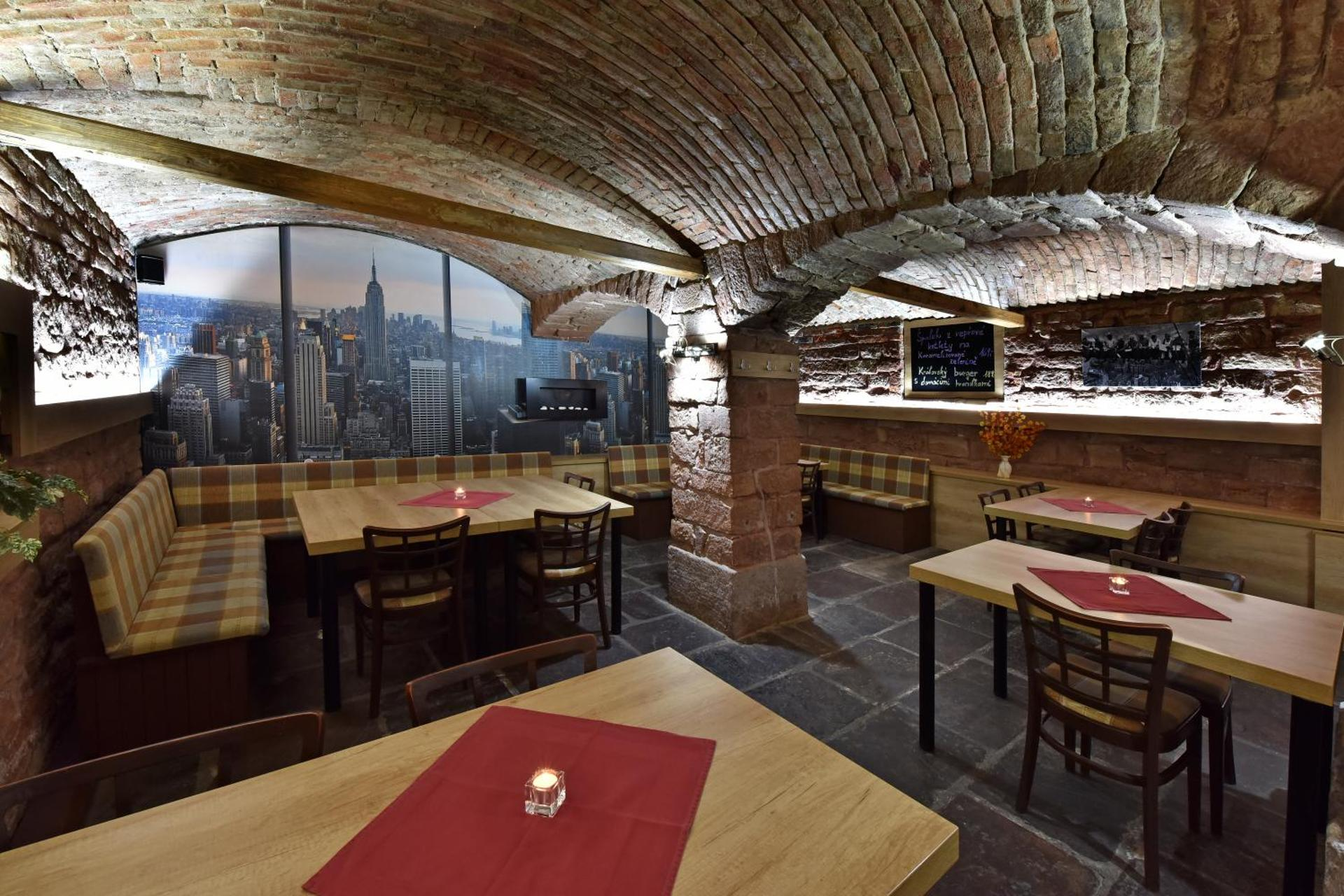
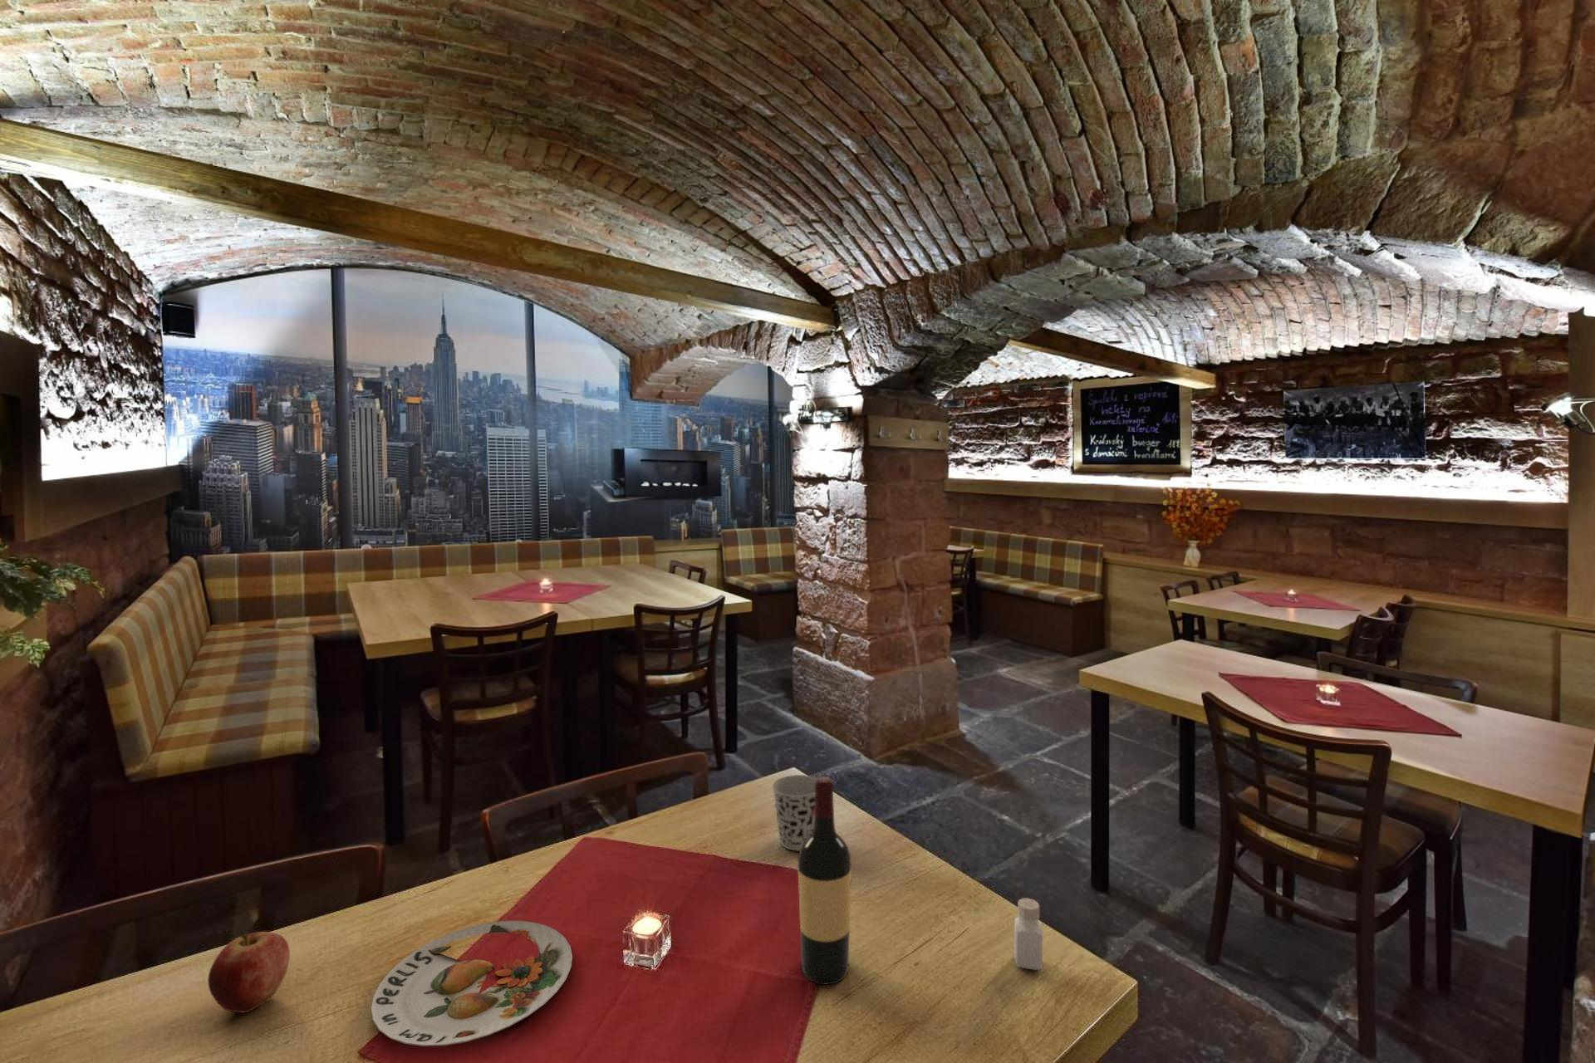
+ cup [771,774,818,851]
+ plate [370,921,573,1048]
+ wine bottle [798,776,852,986]
+ apple [206,931,291,1014]
+ pepper shaker [1013,898,1043,970]
